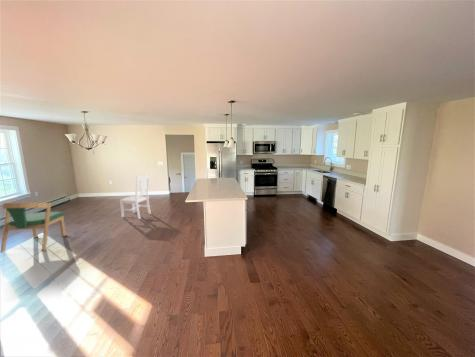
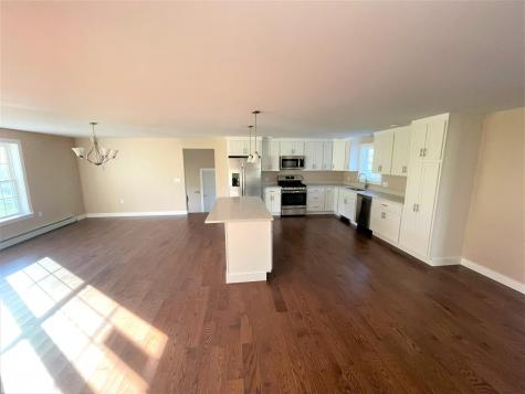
- chair [119,173,152,220]
- dining chair [0,202,67,254]
